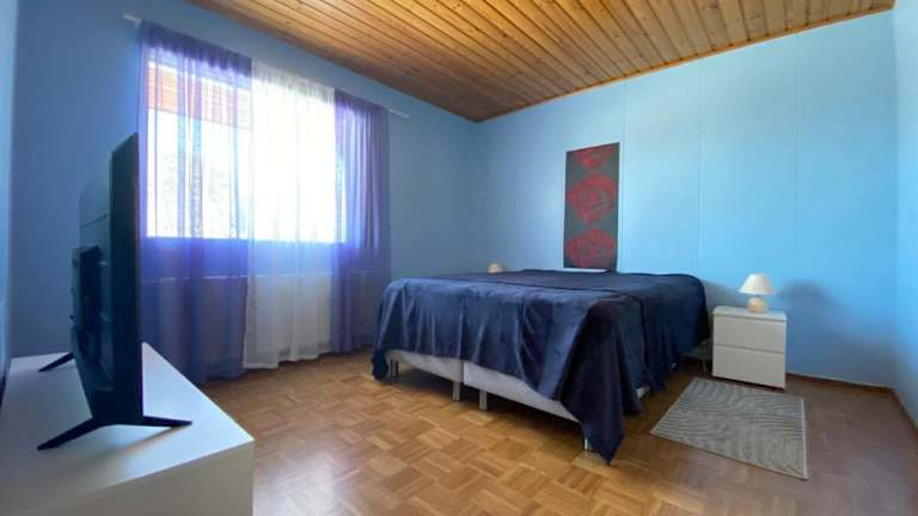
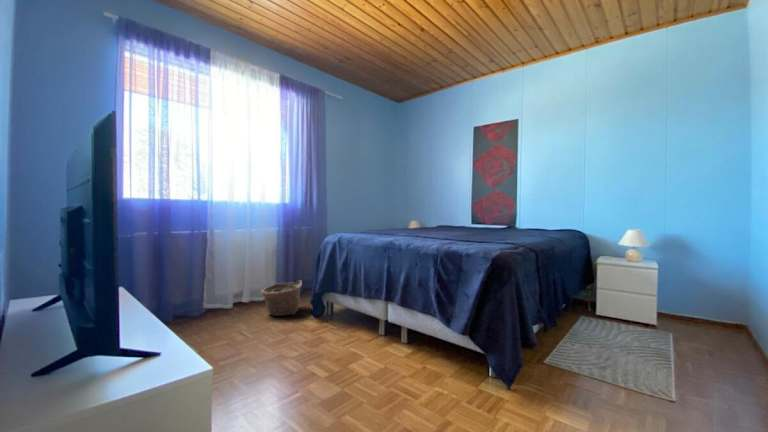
+ basket [260,279,303,317]
